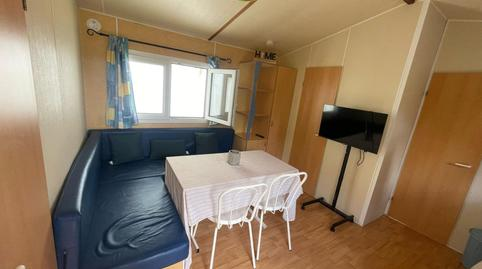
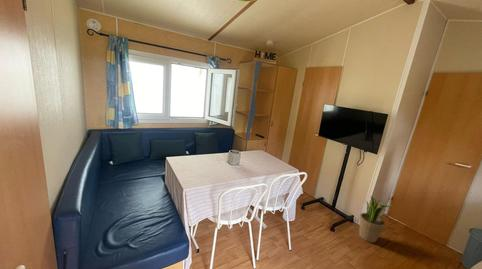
+ potted plant [358,195,394,244]
